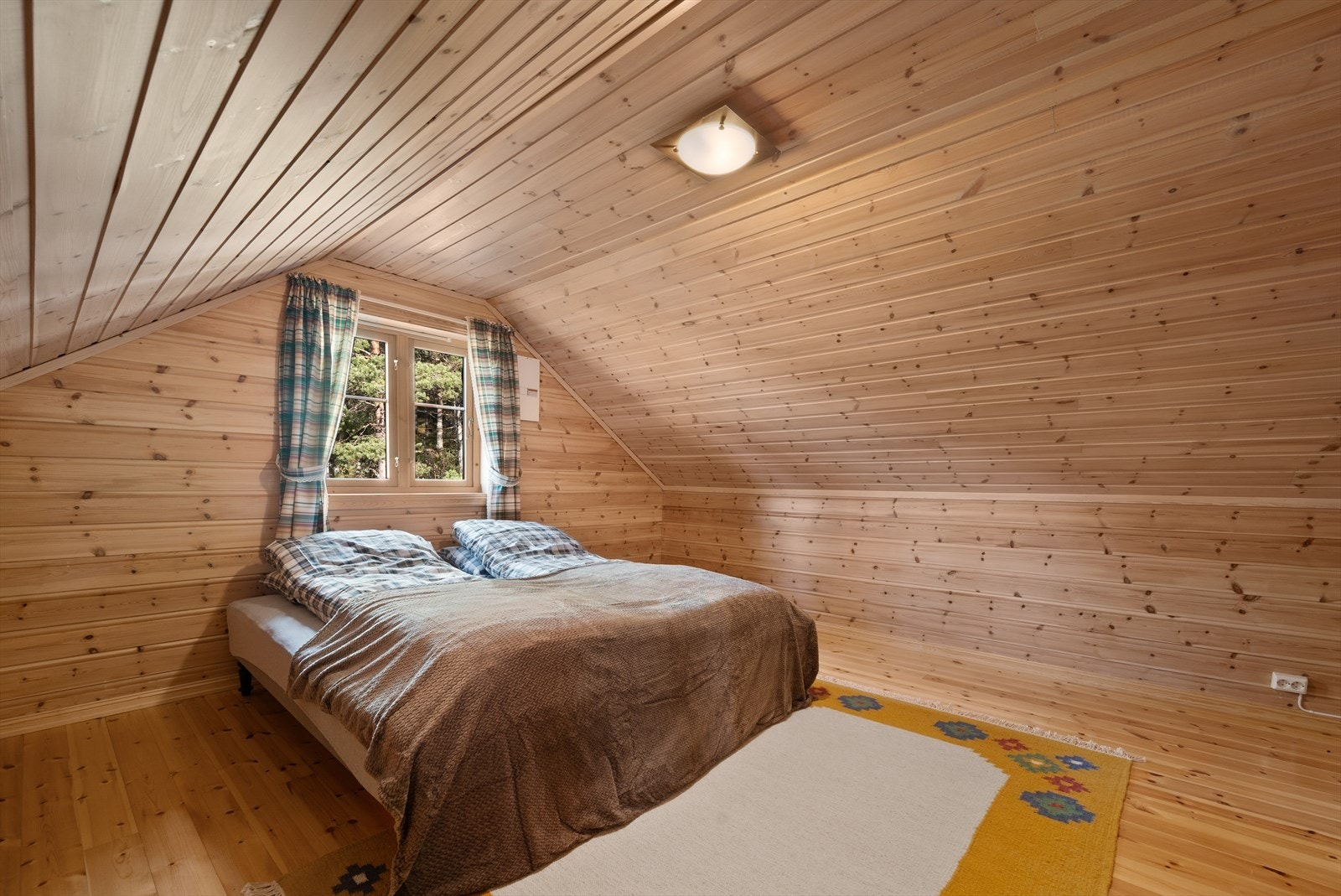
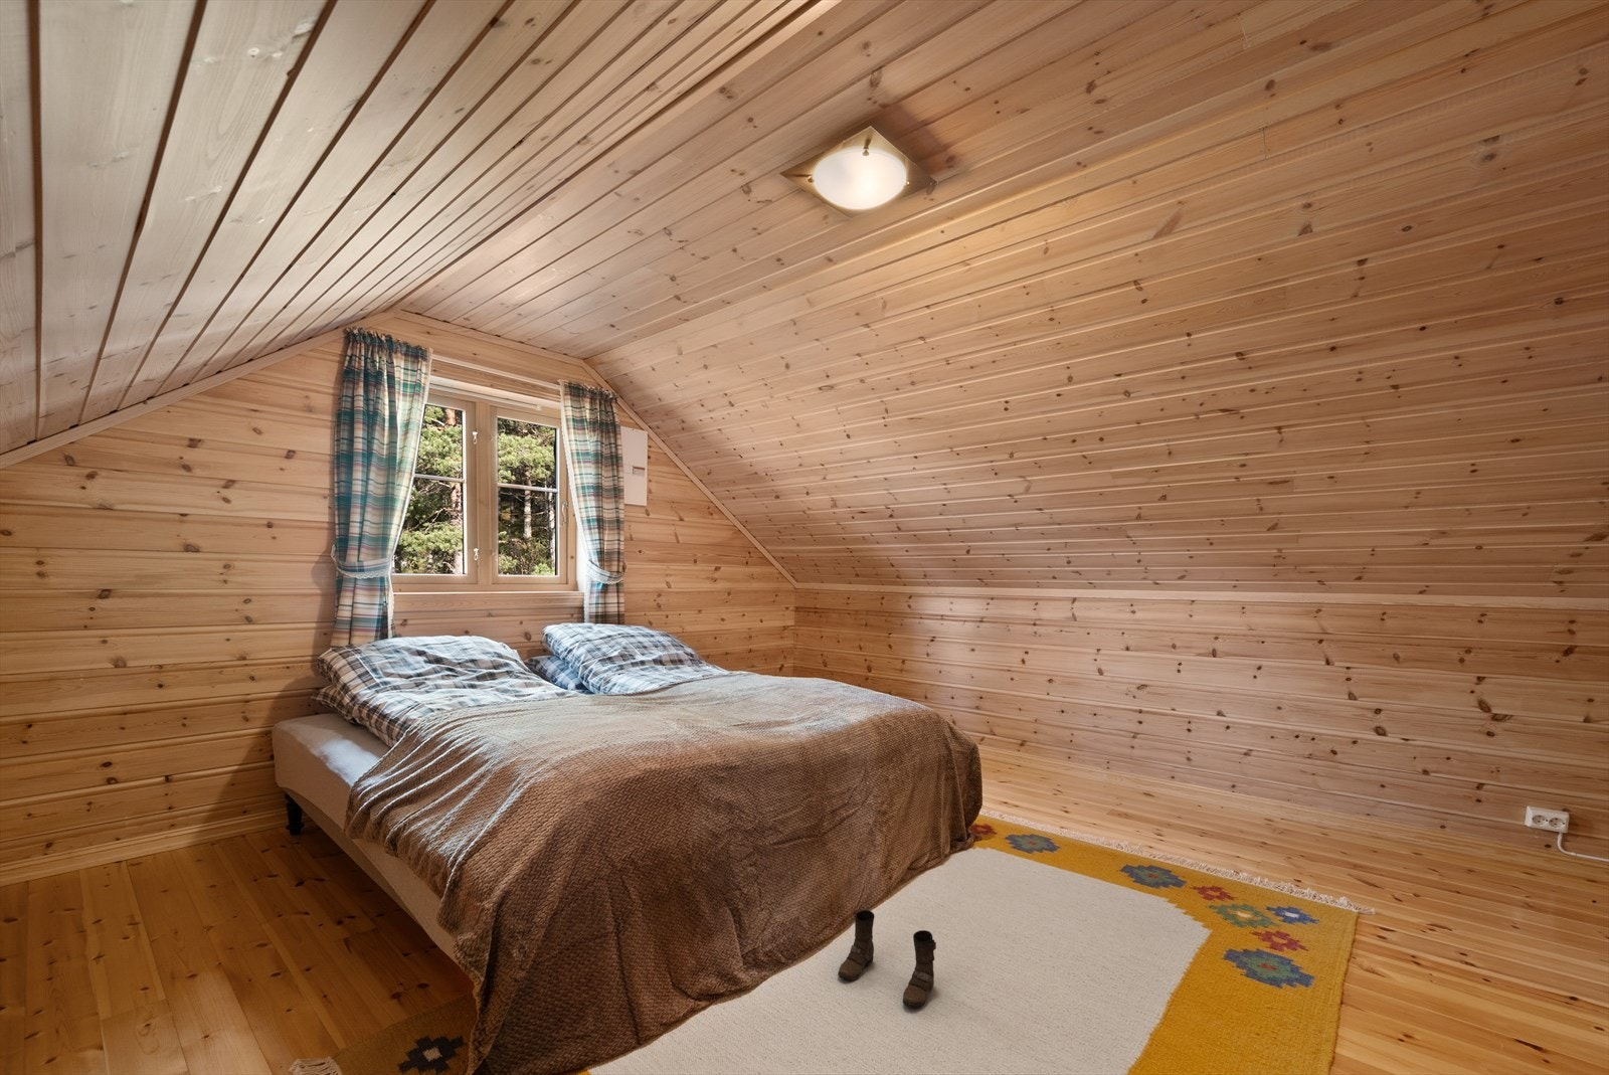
+ boots [836,909,937,1009]
